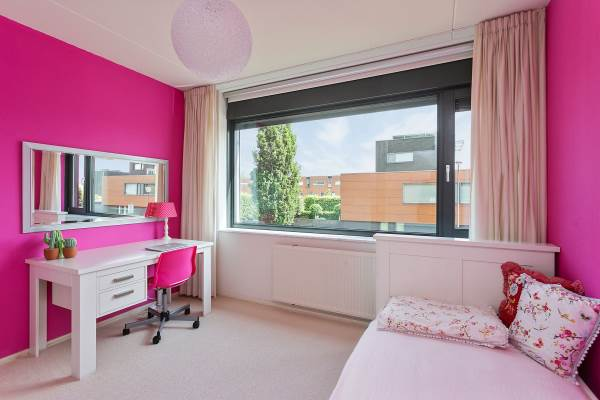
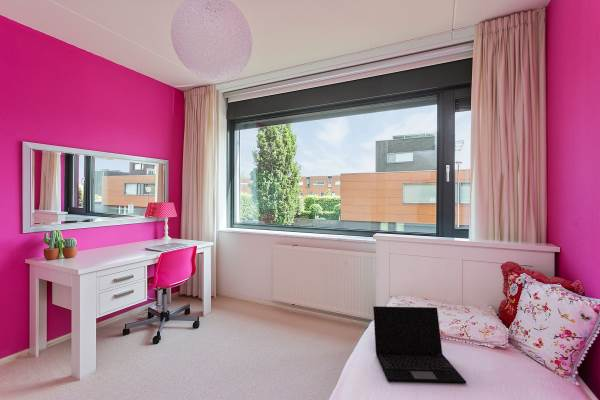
+ laptop [372,305,467,385]
